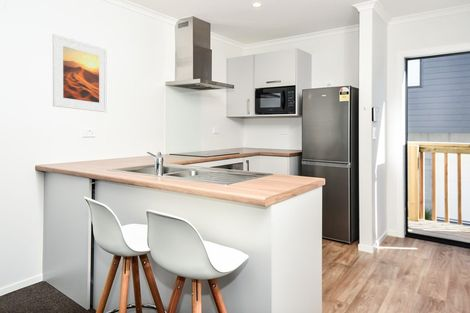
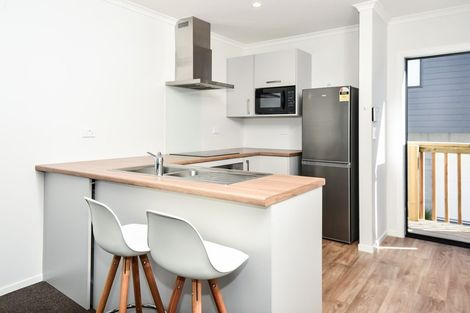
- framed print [51,33,108,113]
